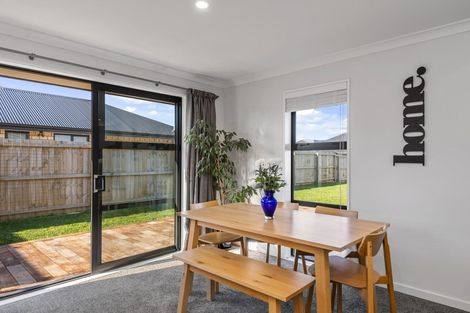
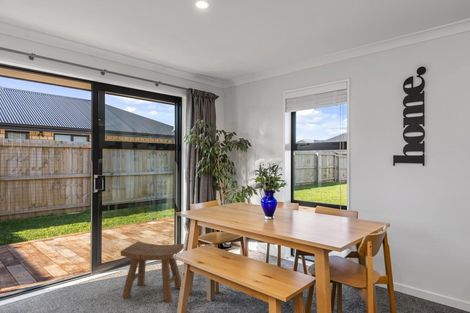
+ stool [120,240,185,303]
